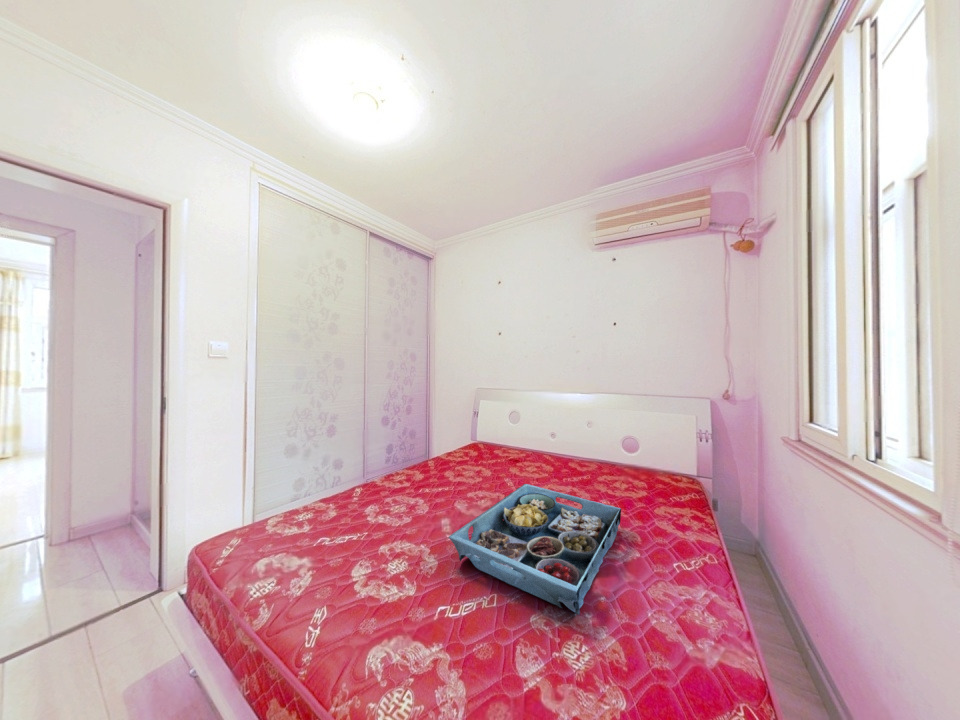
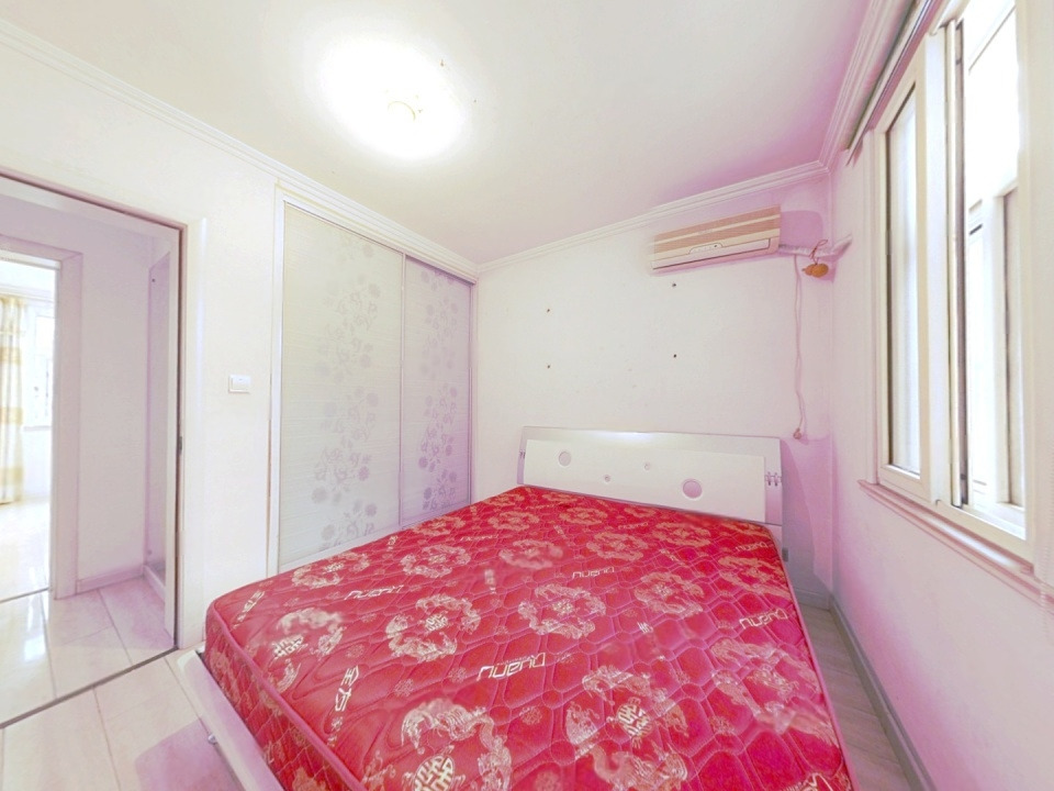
- serving tray [448,483,622,617]
